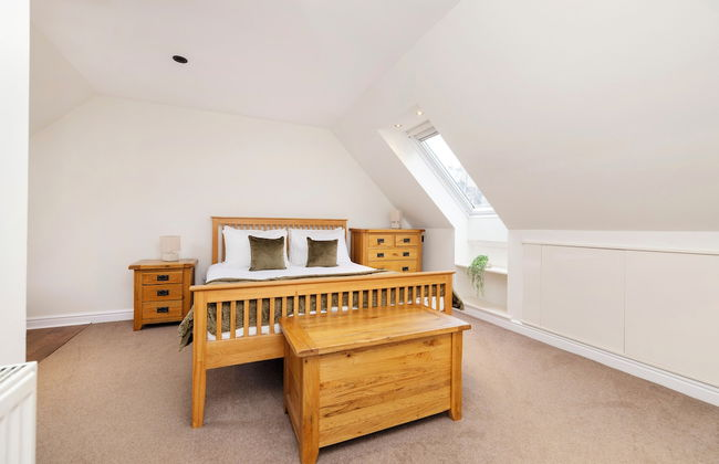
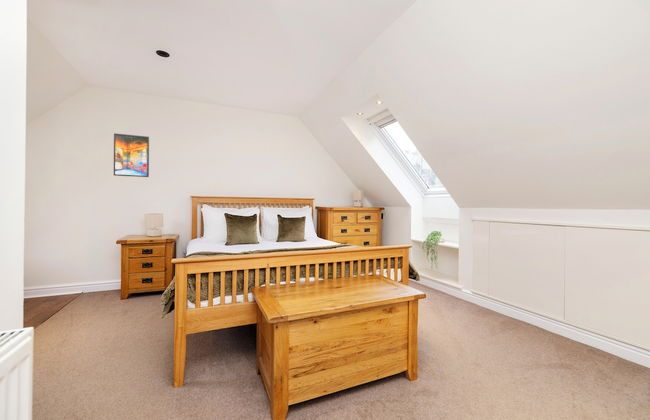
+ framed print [113,132,150,178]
